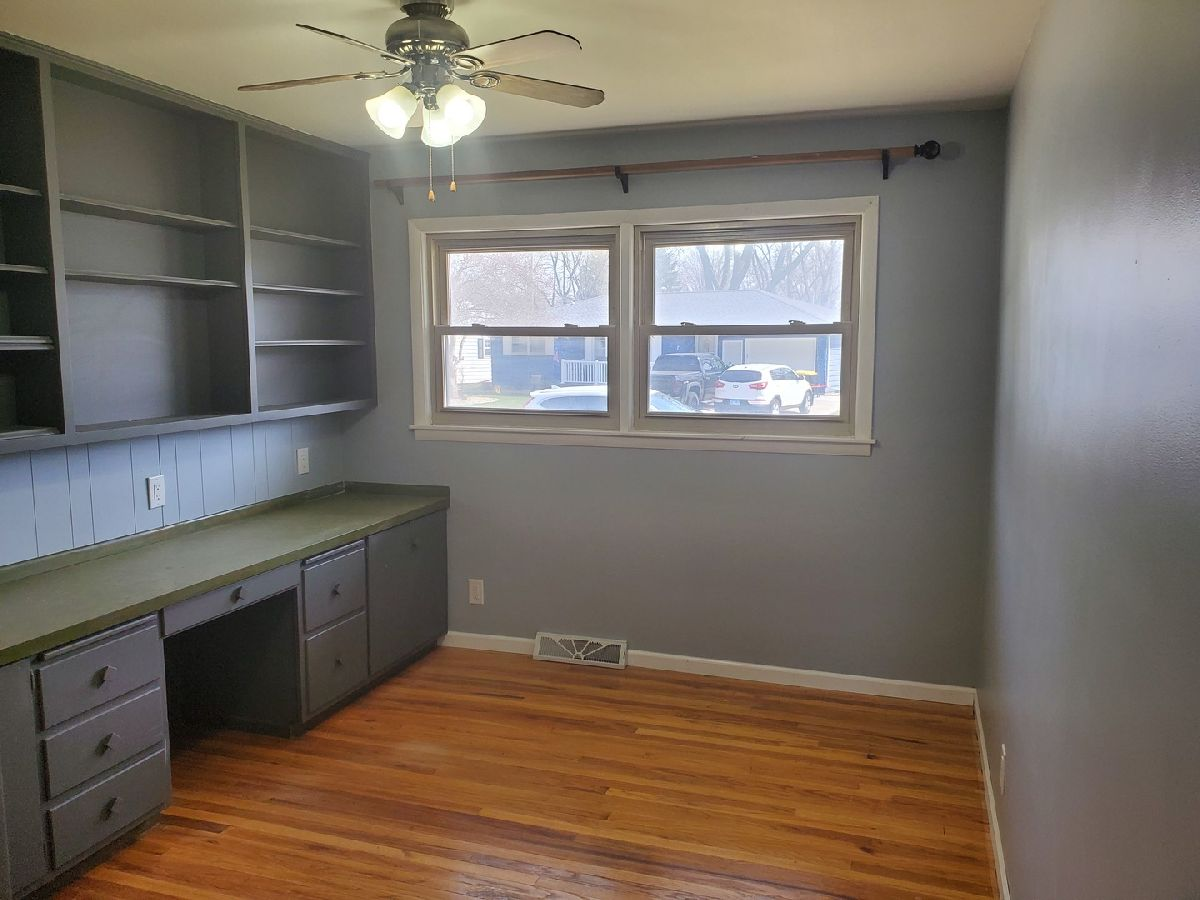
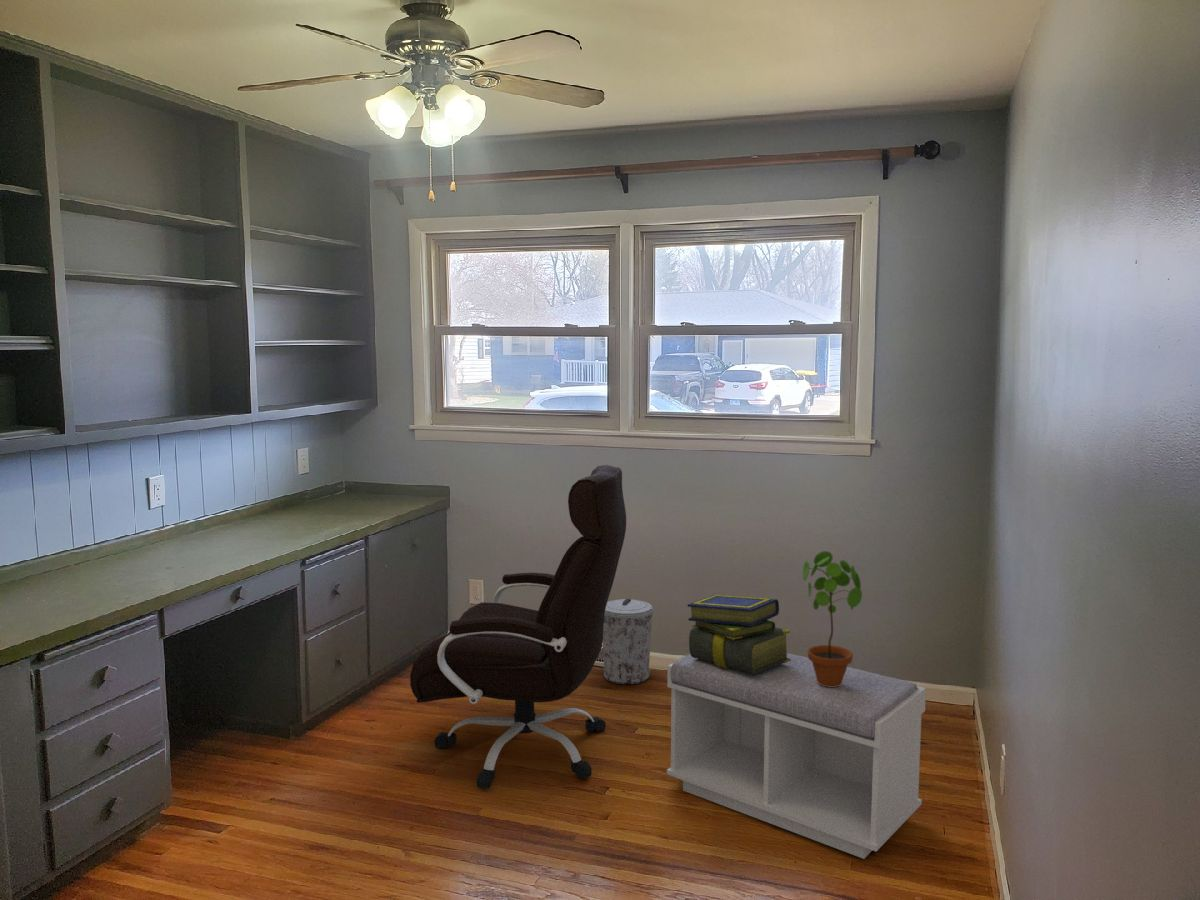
+ office chair [409,464,627,790]
+ stack of books [687,594,791,674]
+ potted plant [802,550,863,687]
+ bench [666,652,927,860]
+ trash can [602,598,654,685]
